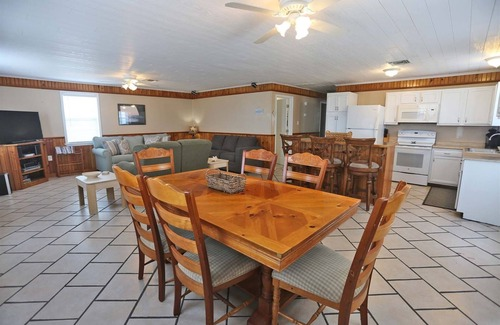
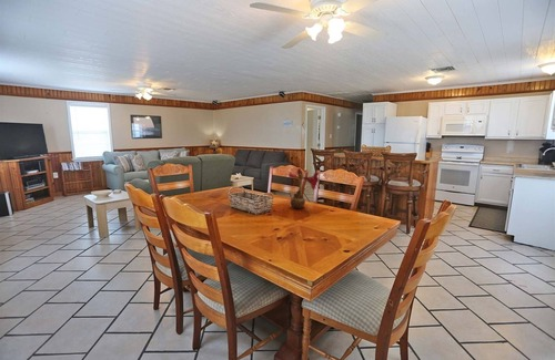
+ flower [287,166,320,209]
